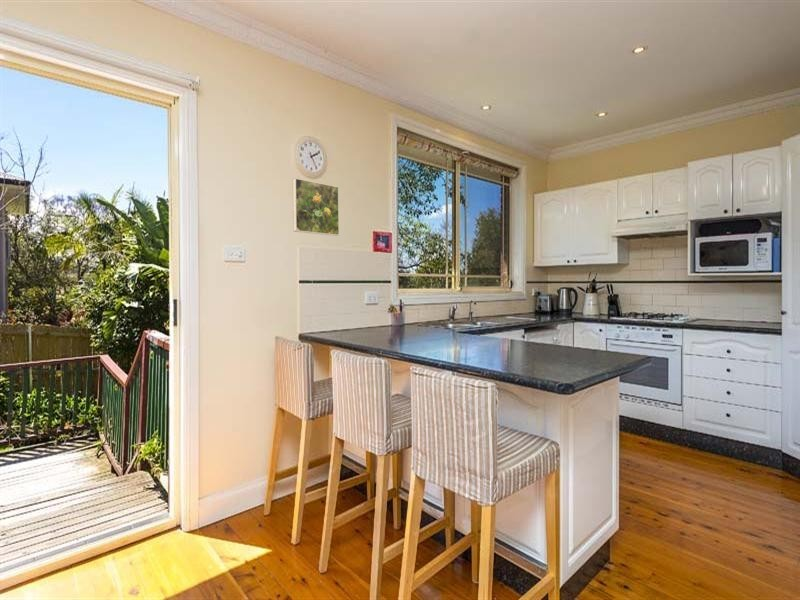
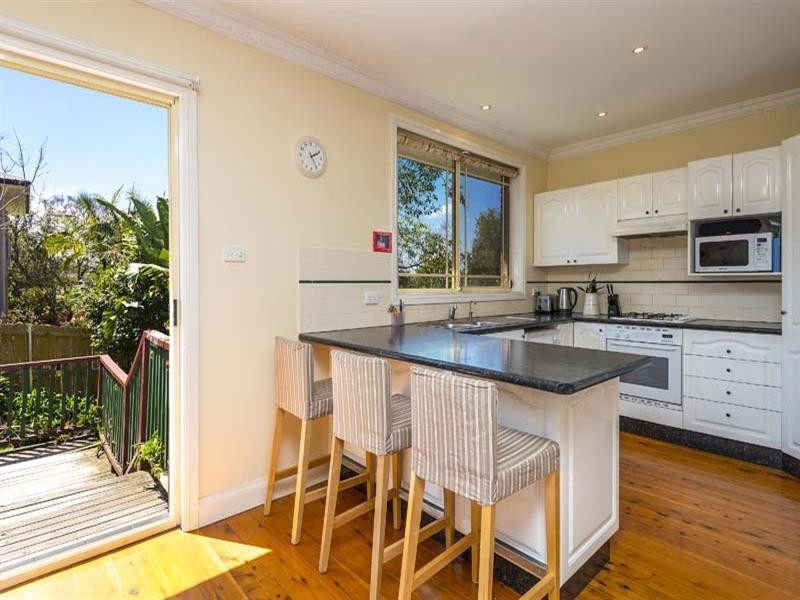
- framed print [292,177,340,237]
